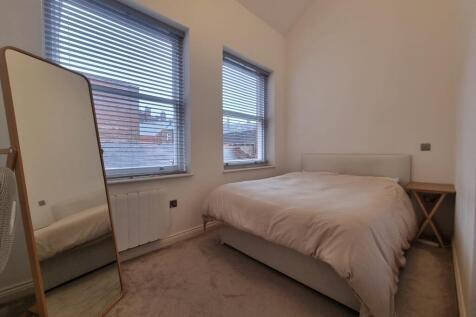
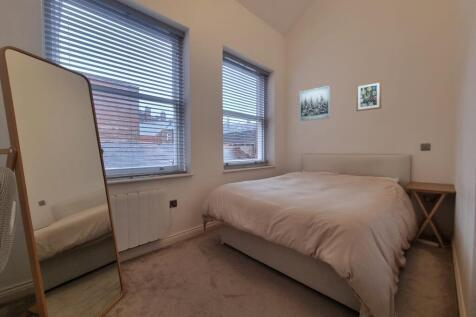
+ wall art [299,85,331,122]
+ wall art [355,79,382,112]
